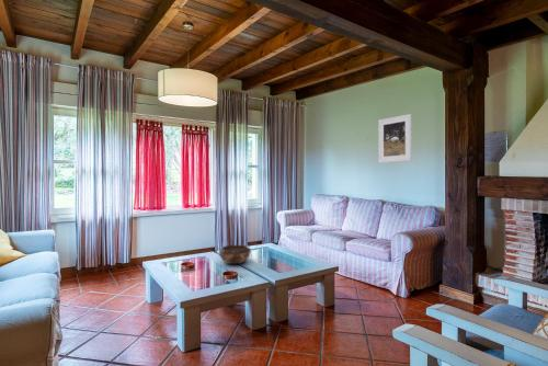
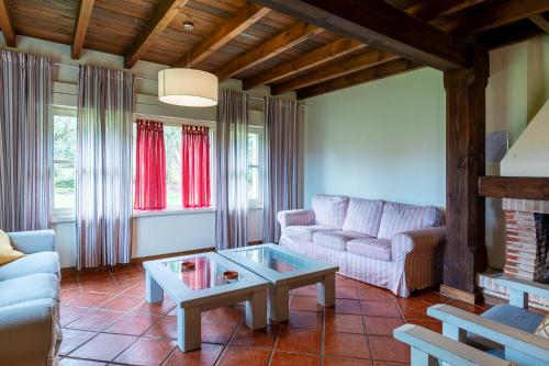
- decorative bowl [218,244,252,265]
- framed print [377,113,413,163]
